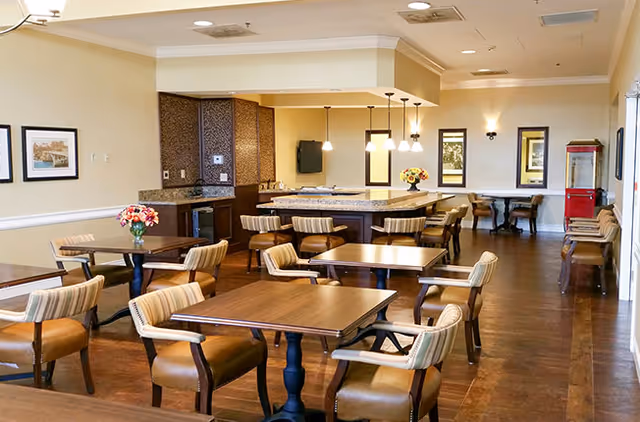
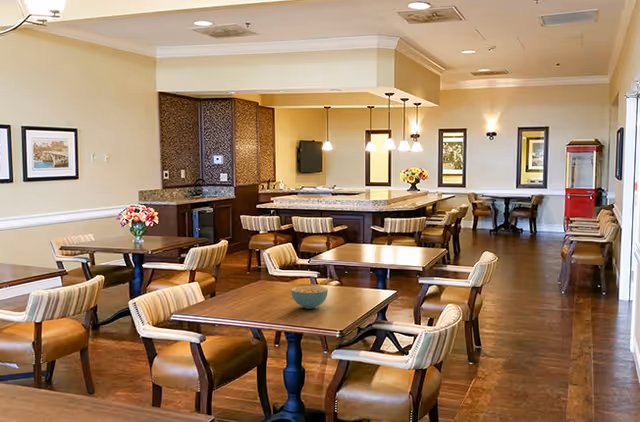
+ cereal bowl [290,285,329,310]
